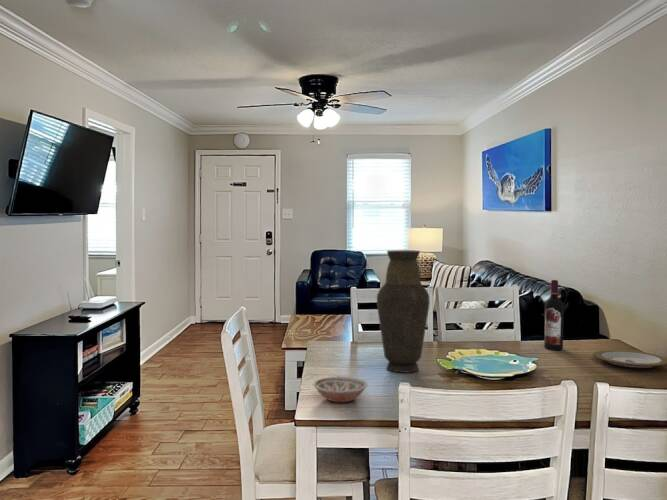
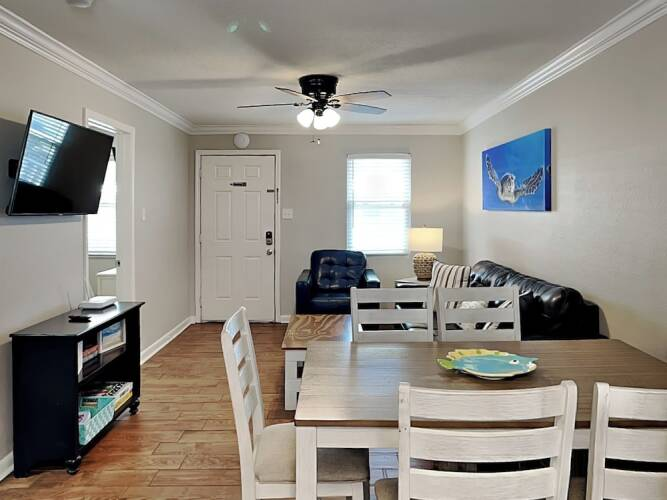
- plate [592,349,667,369]
- bowl [312,376,369,403]
- wine bottle [543,279,565,351]
- vase [376,249,431,373]
